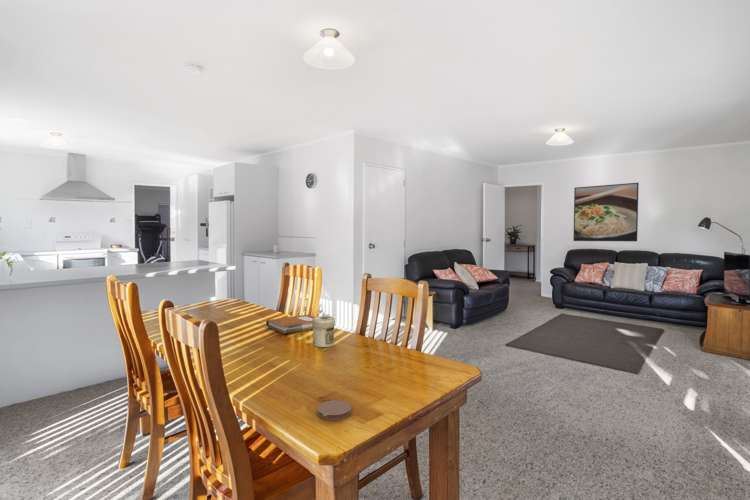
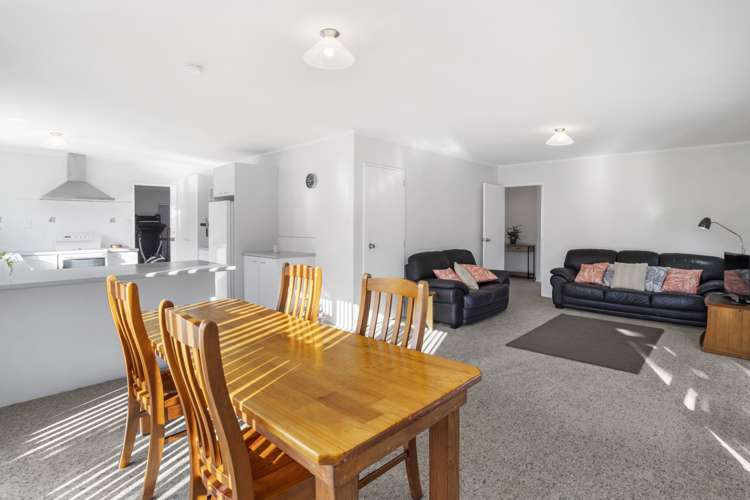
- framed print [573,182,640,242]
- coaster [316,399,352,421]
- jar [312,316,336,348]
- notebook [265,314,316,334]
